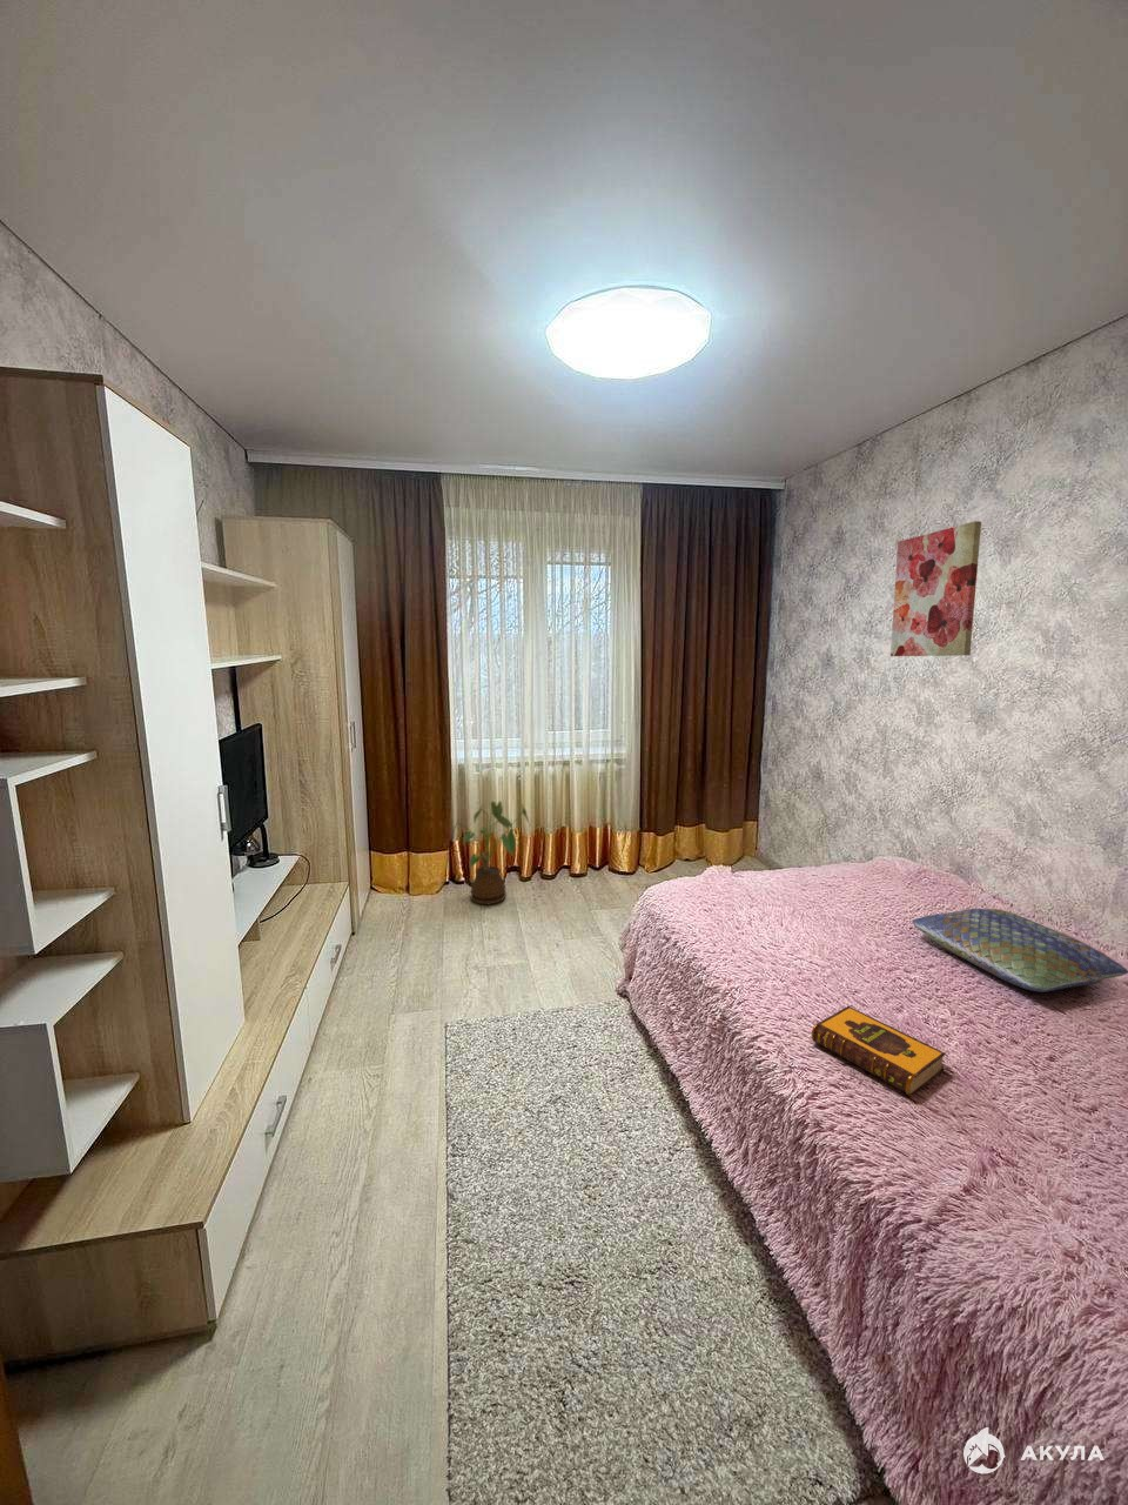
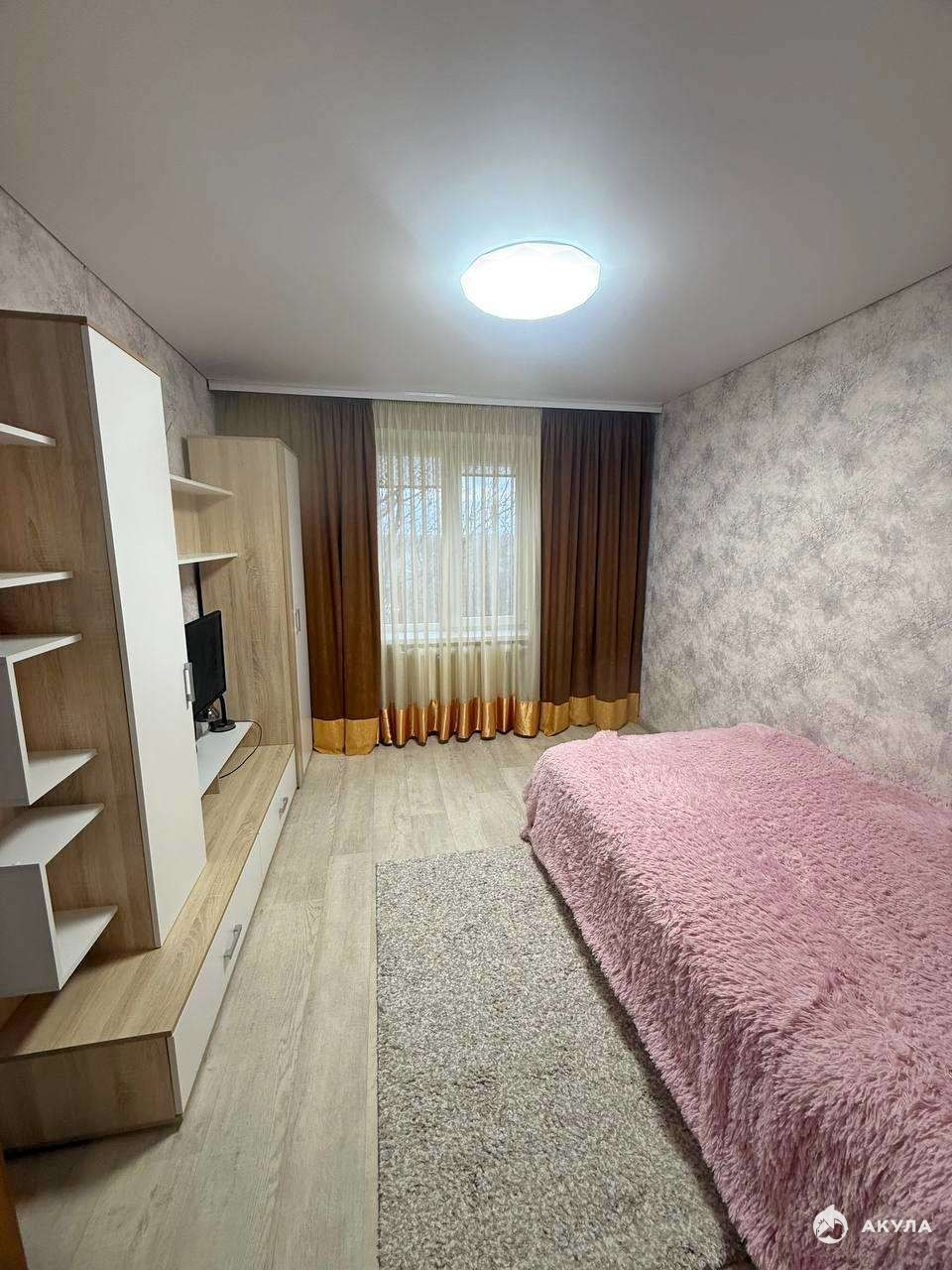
- house plant [450,800,531,905]
- hardback book [809,1005,946,1097]
- cushion [911,908,1128,993]
- wall art [890,520,982,658]
